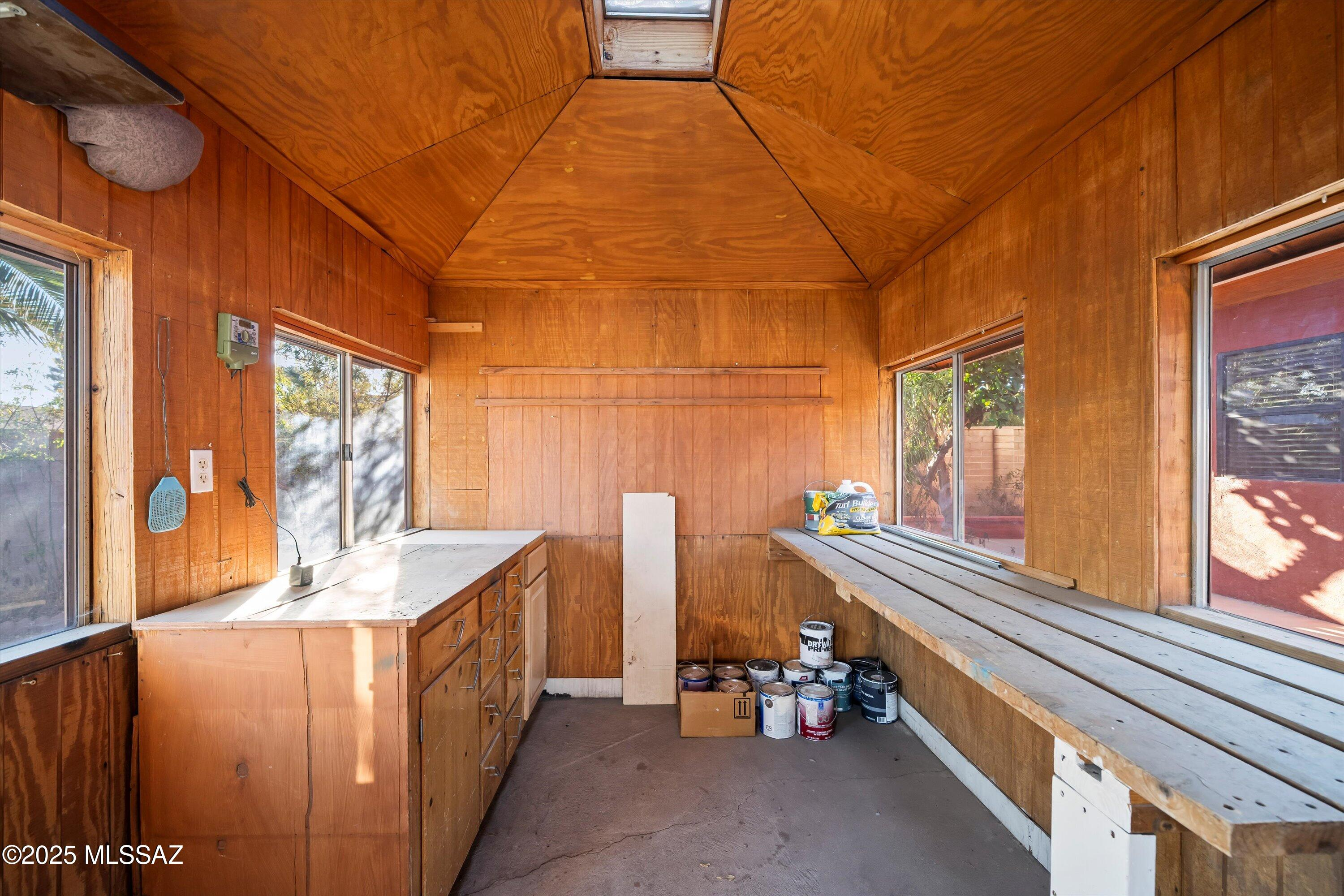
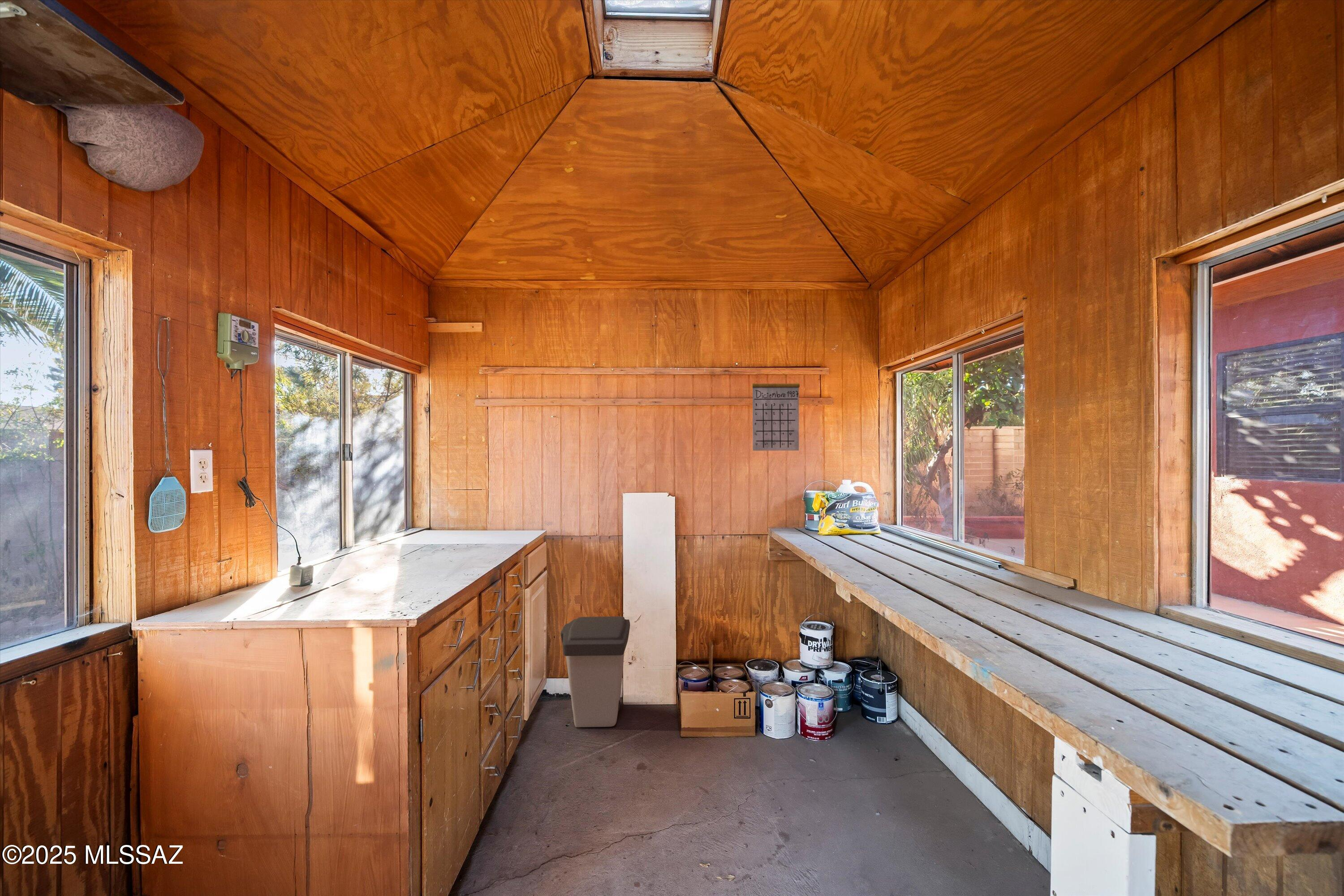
+ trash can [560,616,630,728]
+ calendar [752,368,800,451]
